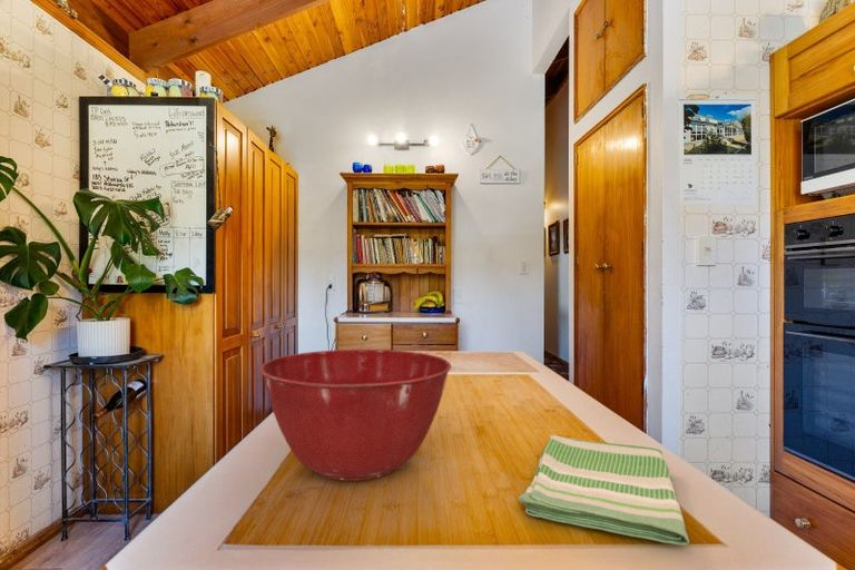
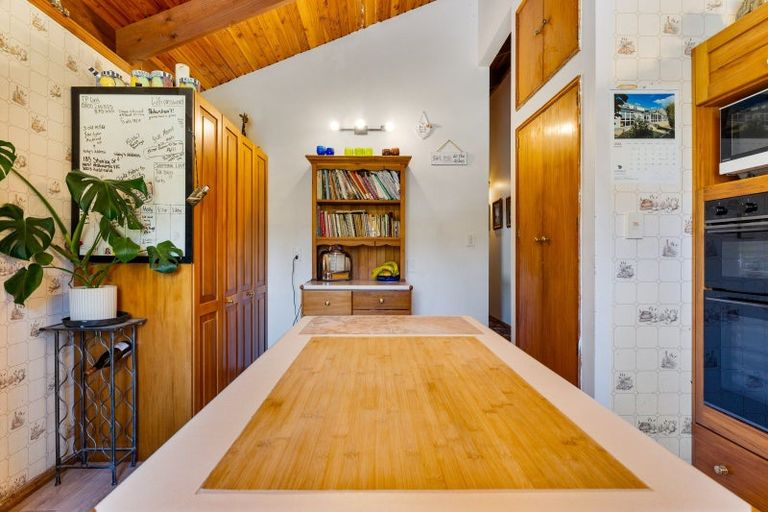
- dish towel [518,434,690,547]
- mixing bowl [259,348,452,482]
